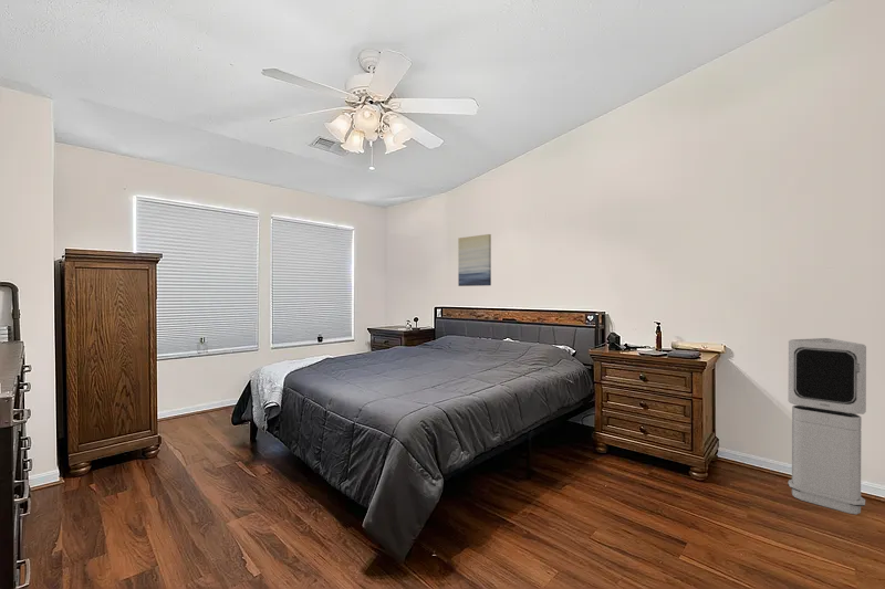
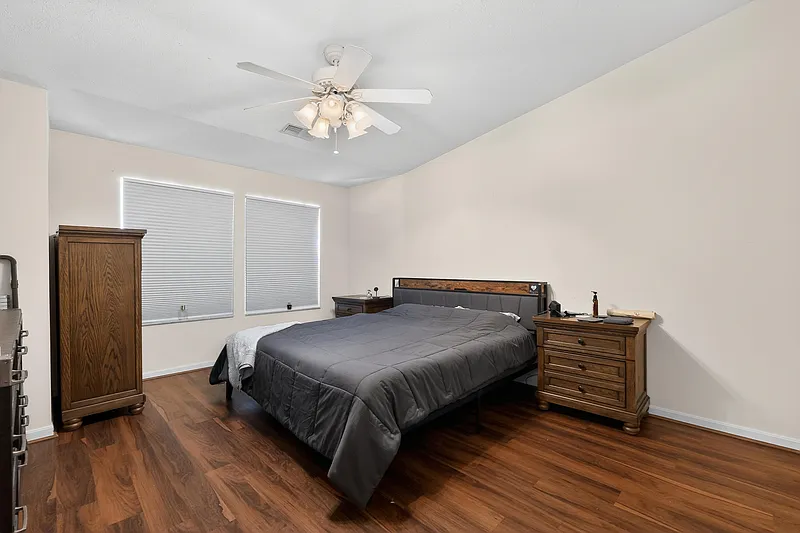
- wall art [457,233,492,287]
- air purifier [787,337,867,515]
